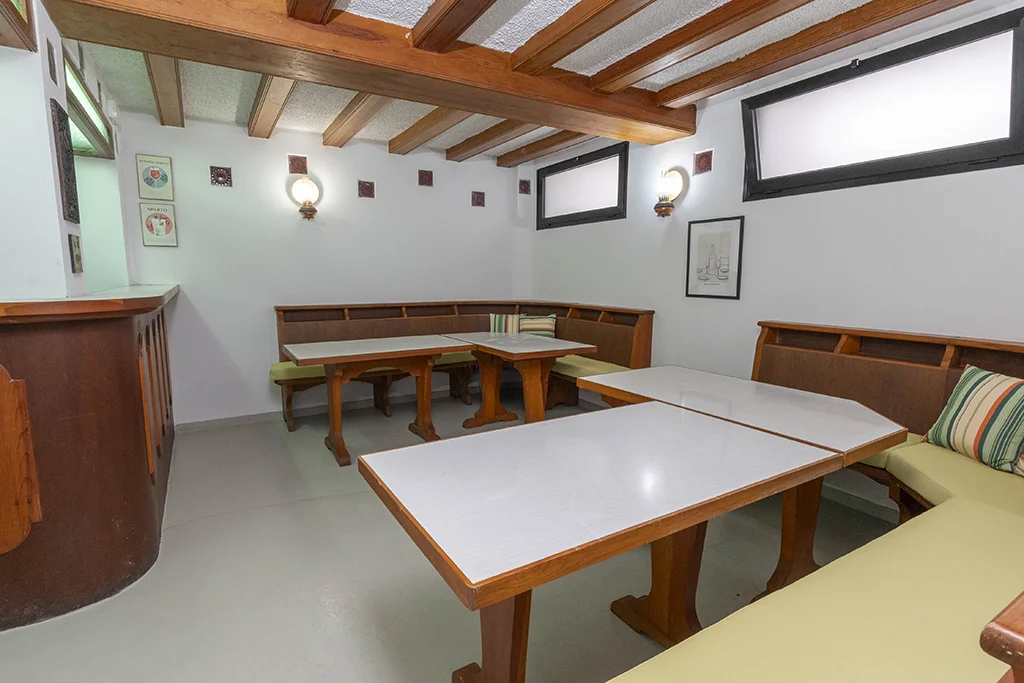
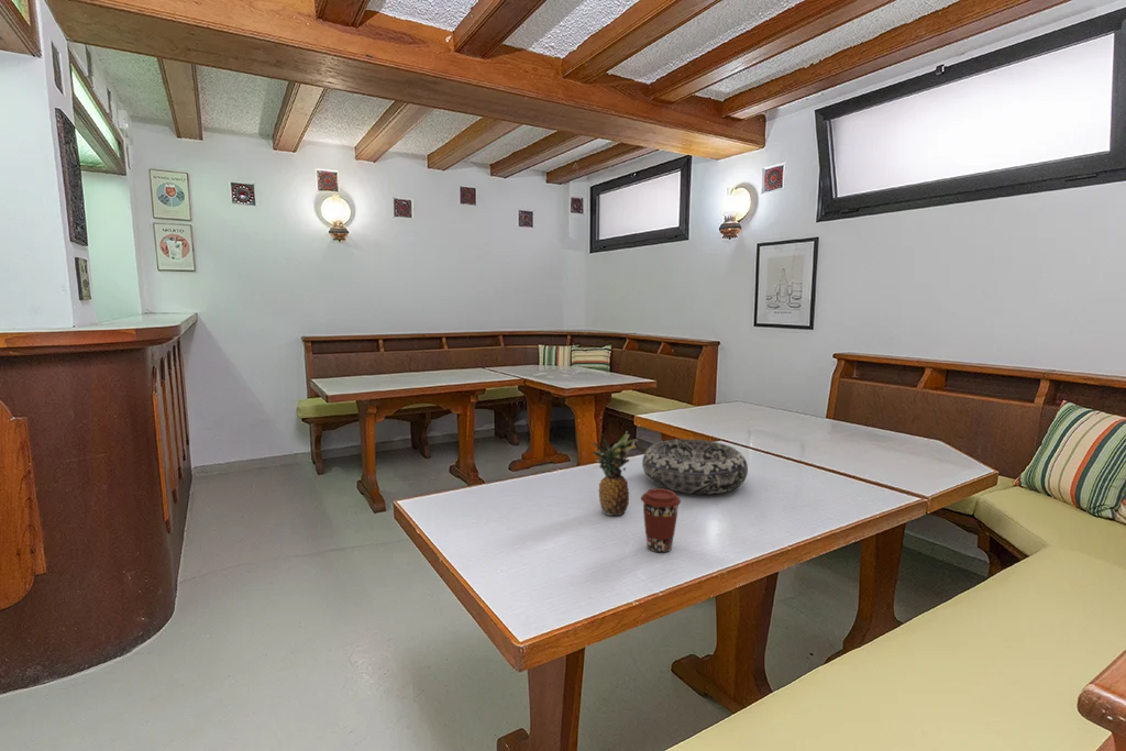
+ fruit [590,430,638,517]
+ decorative bowl [641,438,749,495]
+ coffee cup [640,487,682,553]
